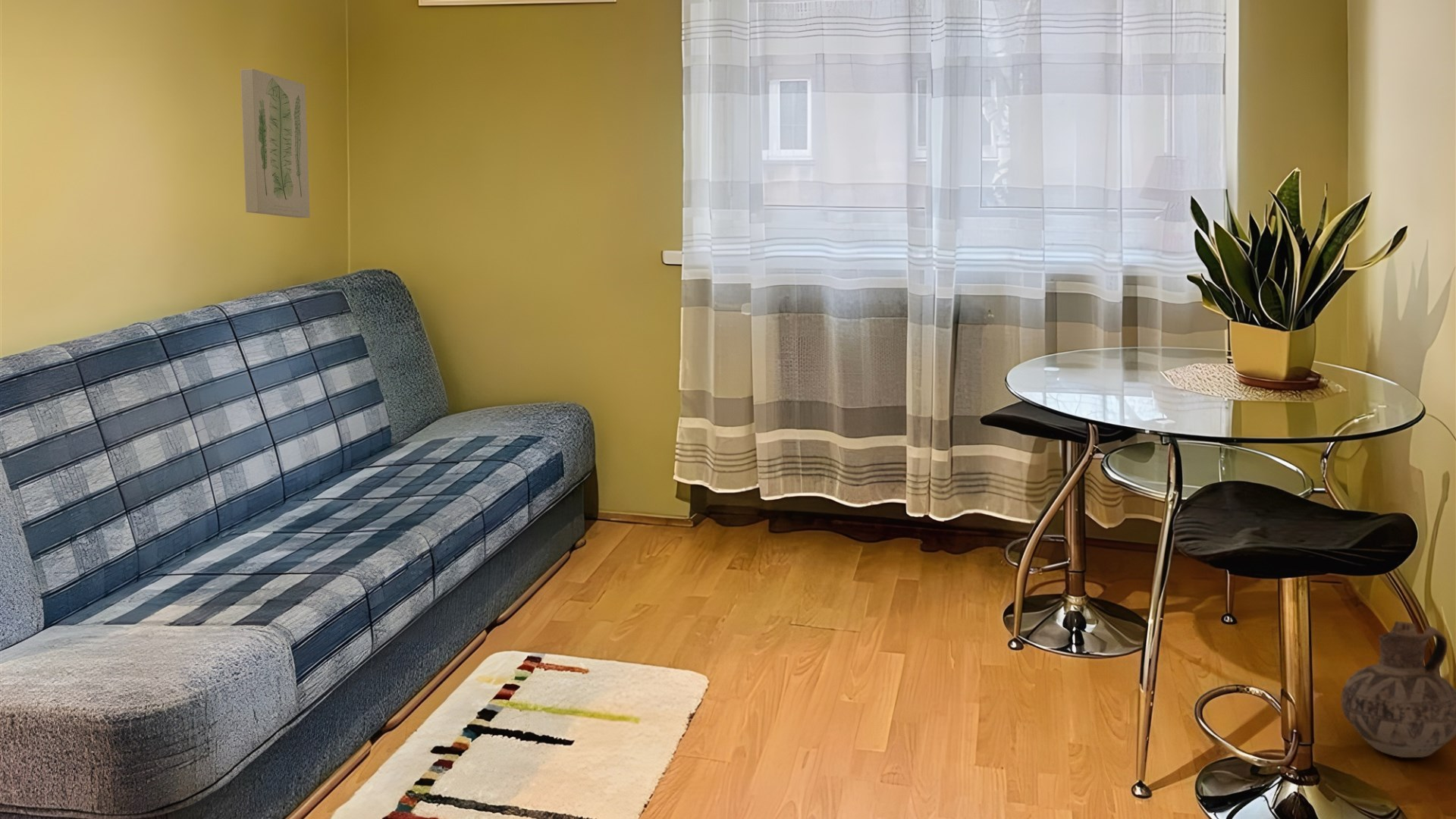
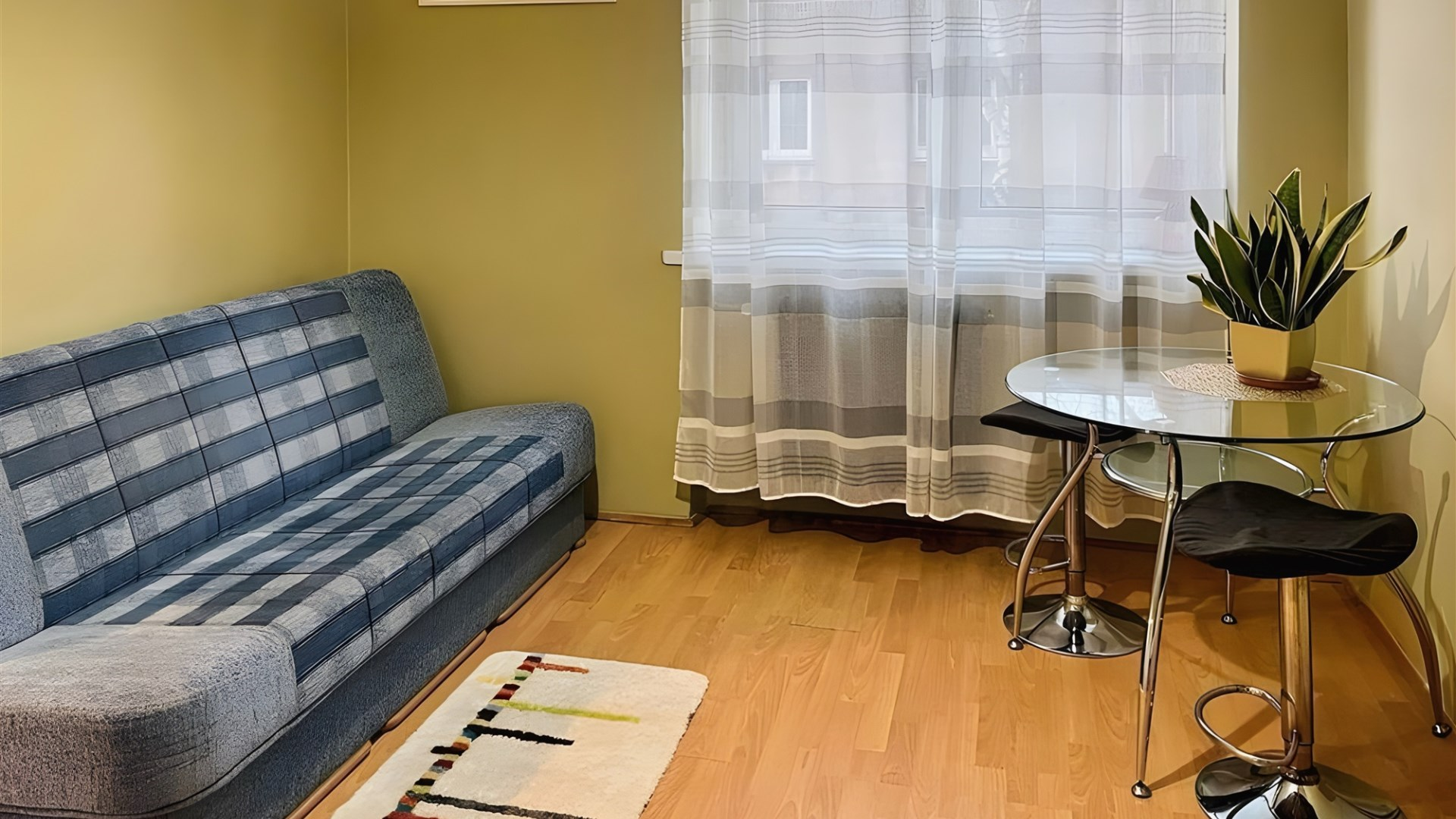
- wall art [240,68,311,218]
- ceramic jug [1341,620,1456,758]
